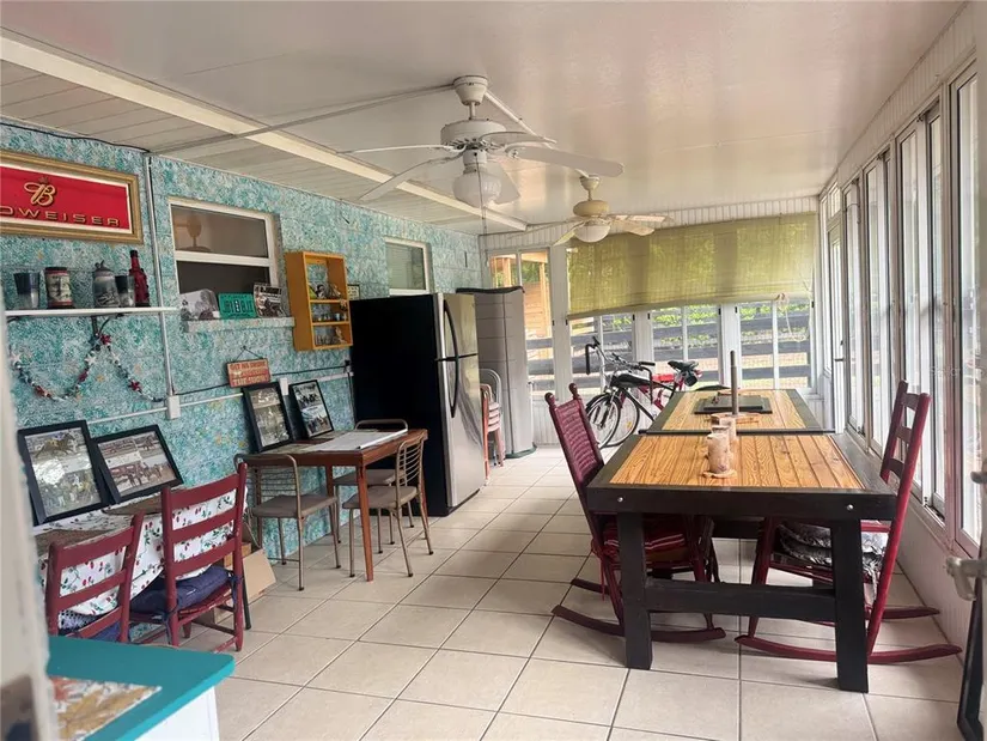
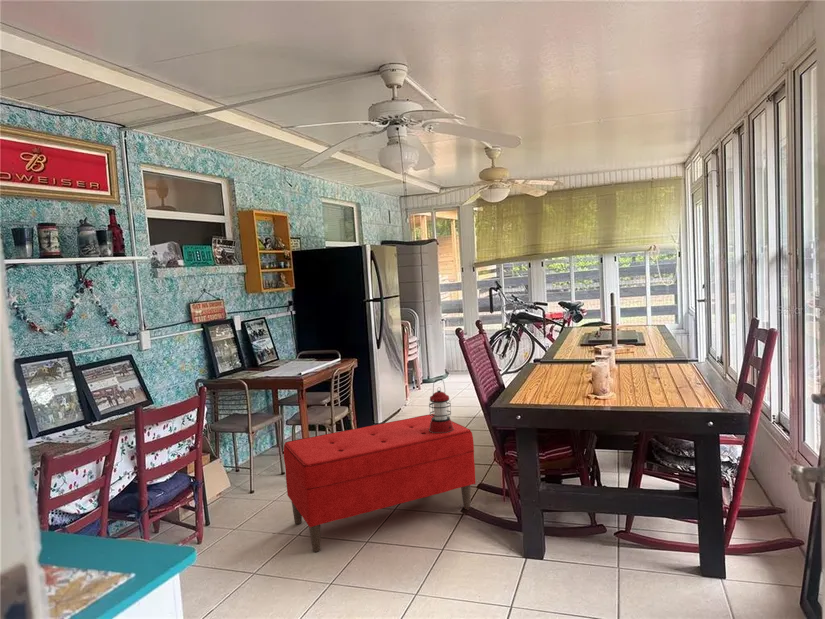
+ lantern [428,378,454,433]
+ bench [283,413,476,553]
